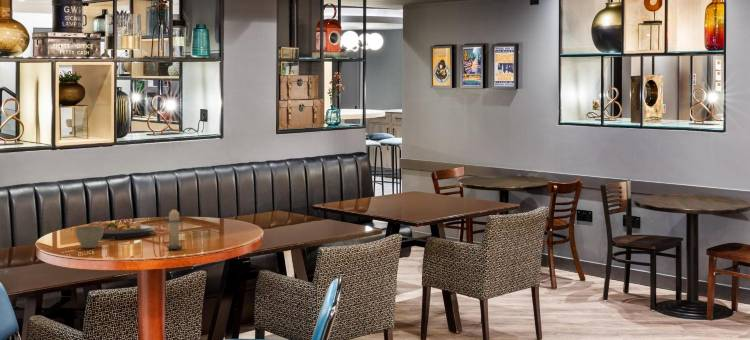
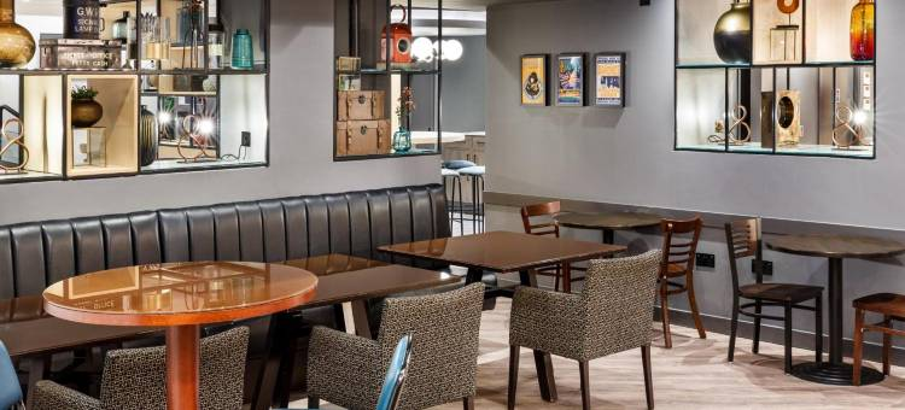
- plate [87,219,156,239]
- candle [165,209,184,250]
- flower pot [74,225,104,249]
